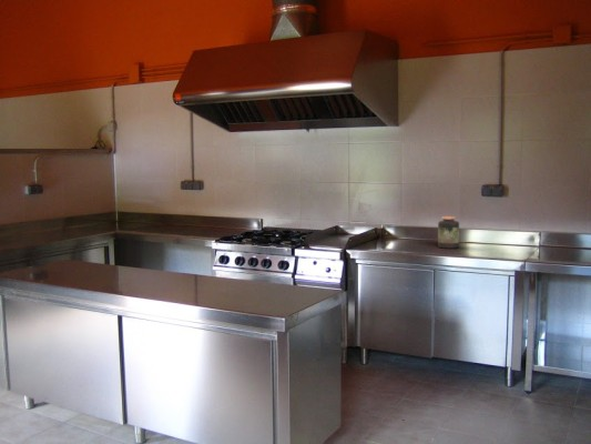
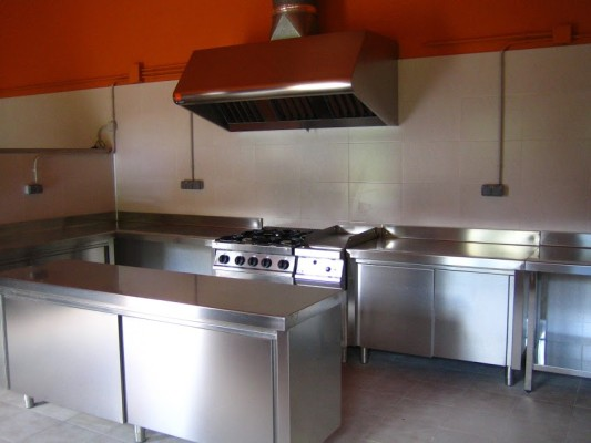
- jar [437,215,460,250]
